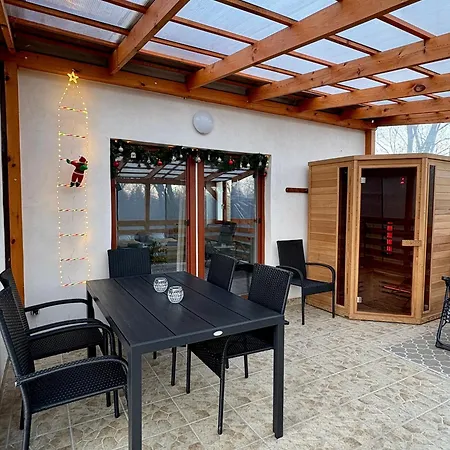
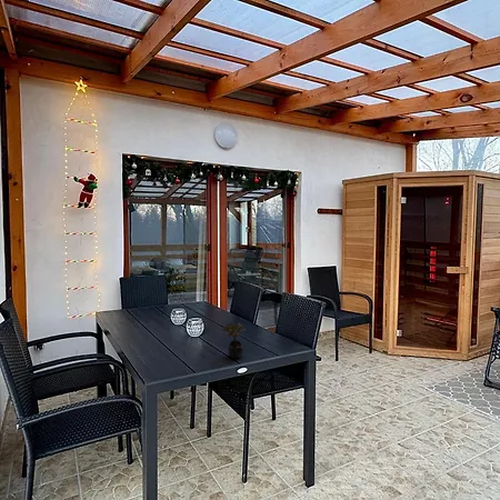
+ succulent plant [221,322,247,360]
